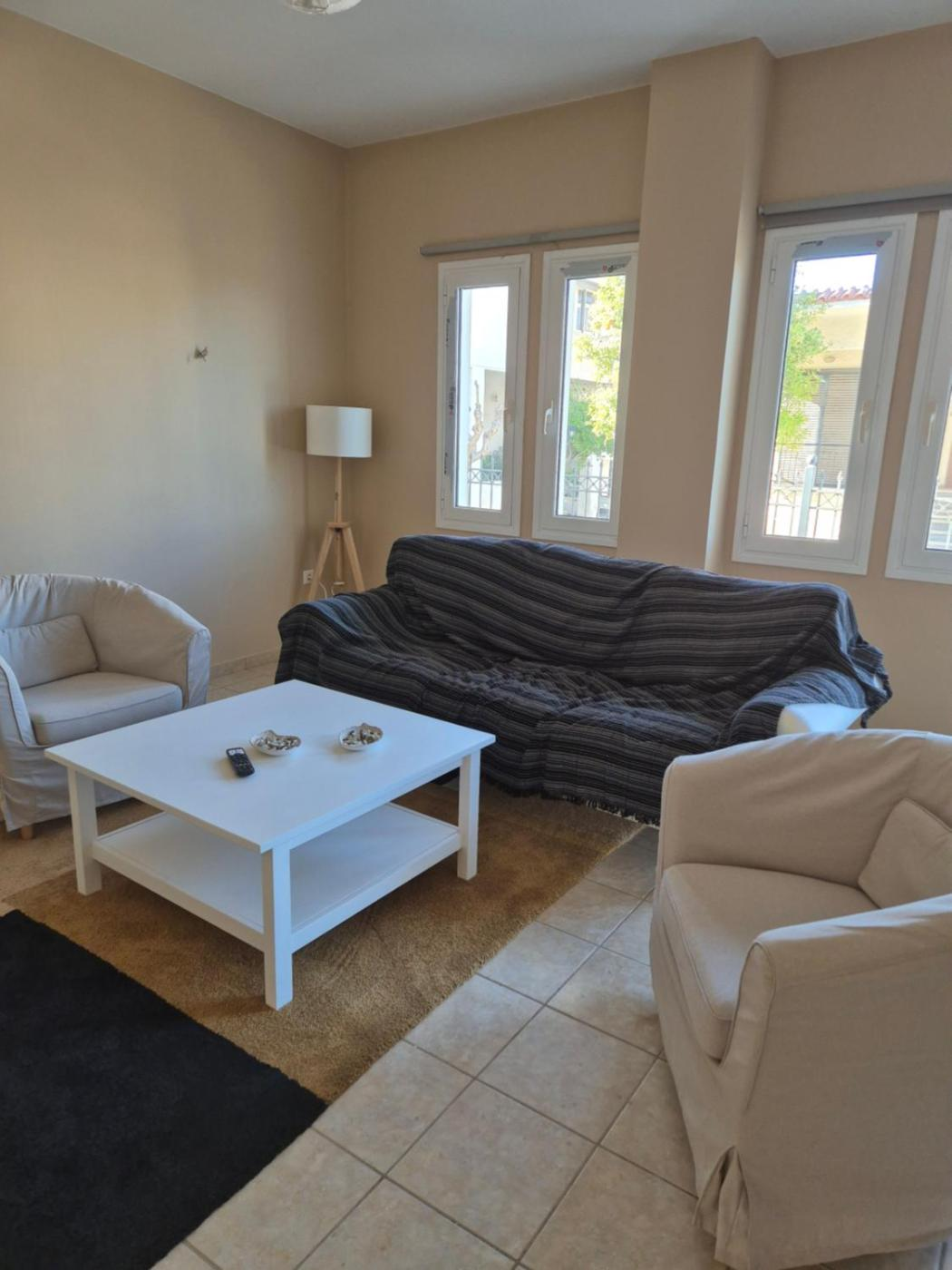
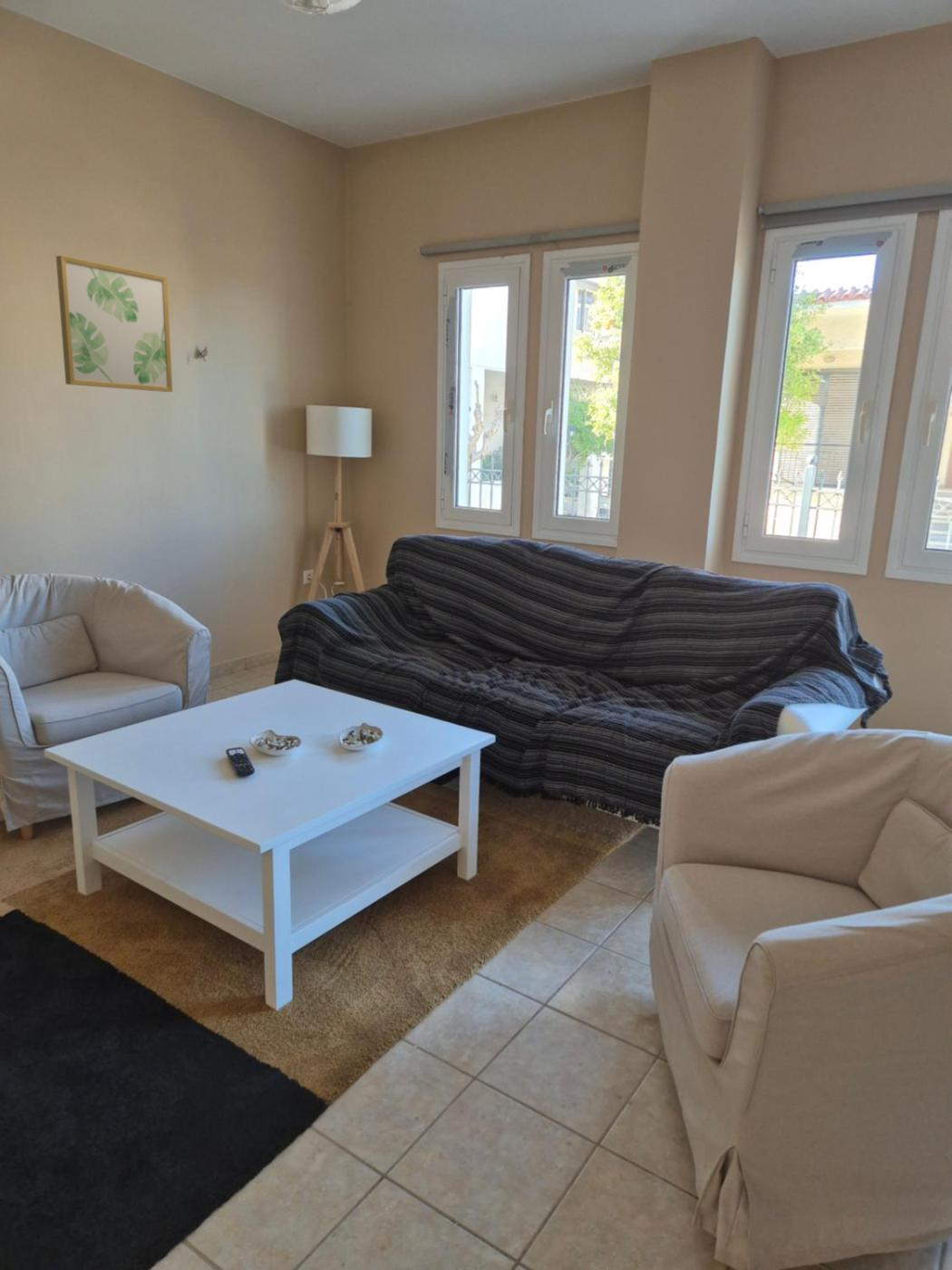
+ wall art [55,255,173,393]
